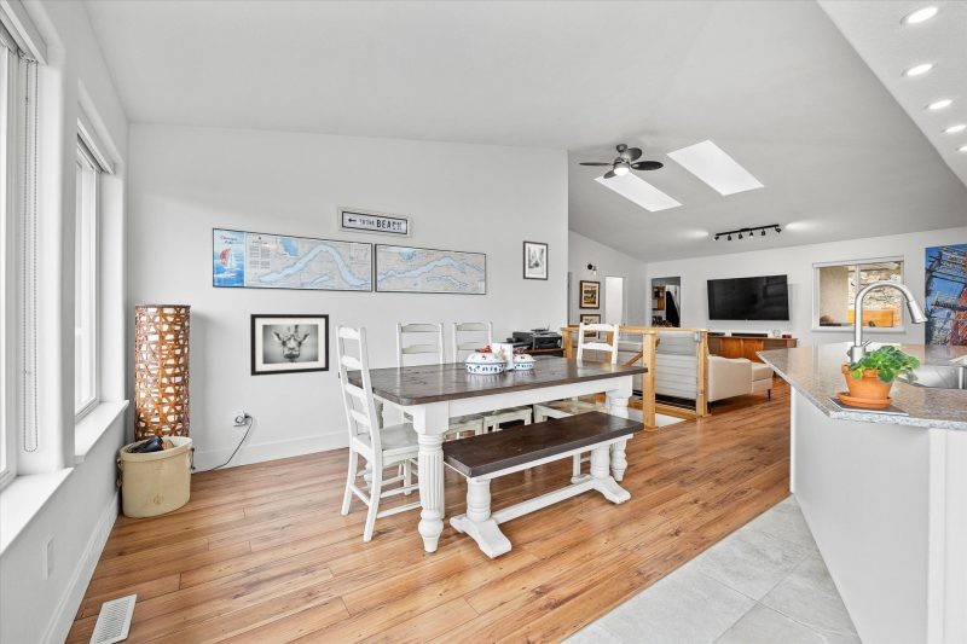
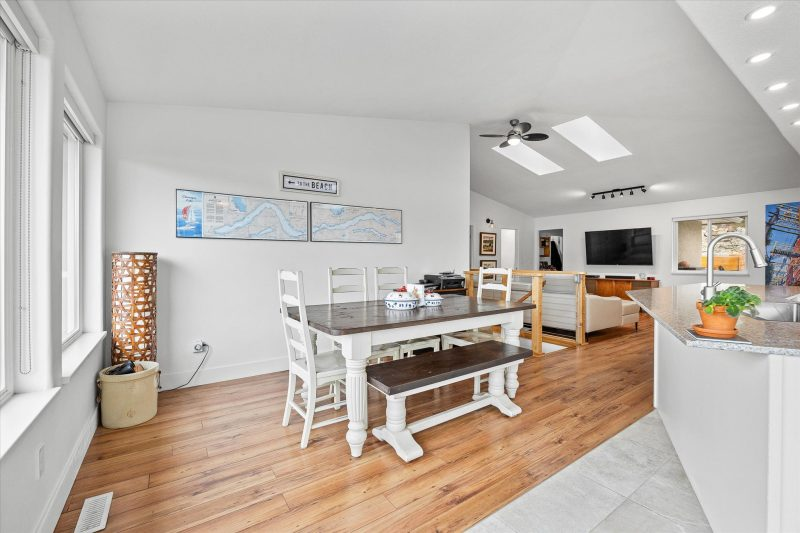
- wall art [249,313,330,377]
- wall art [522,239,549,282]
